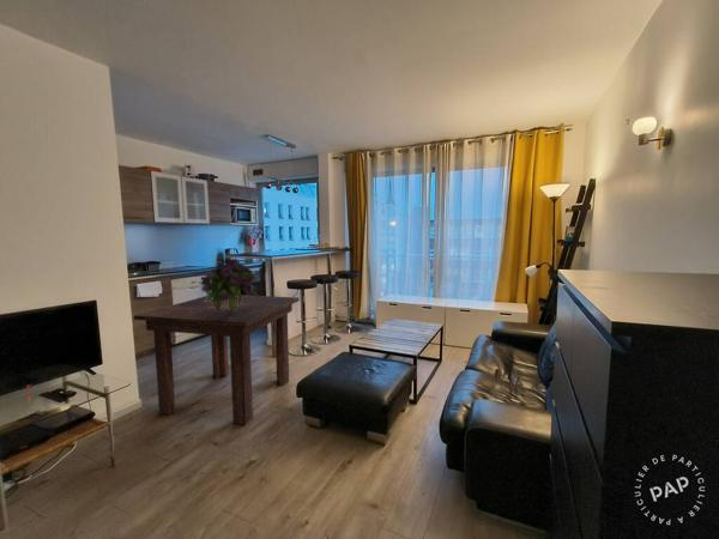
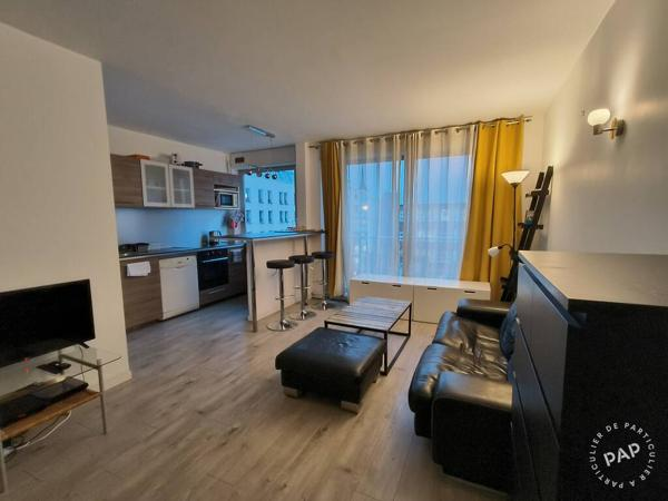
- dining table [133,293,301,426]
- bouquet [198,258,258,313]
